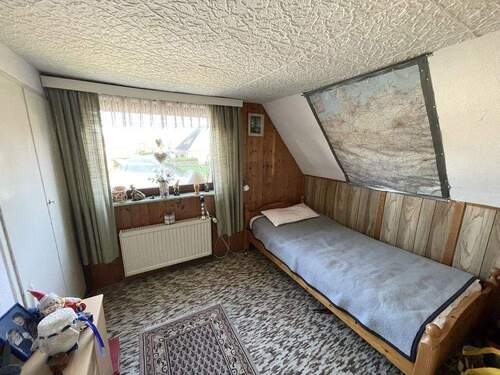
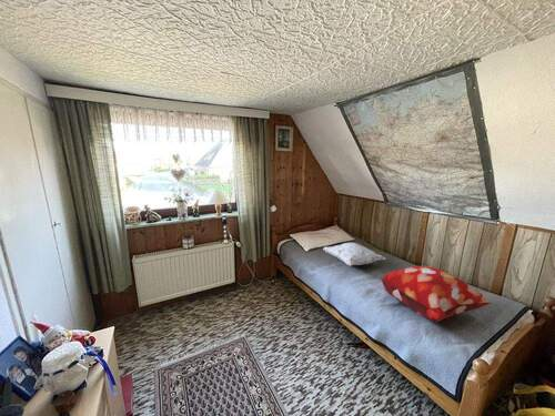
+ decorative pillow [380,265,493,323]
+ decorative pillow [322,242,387,267]
